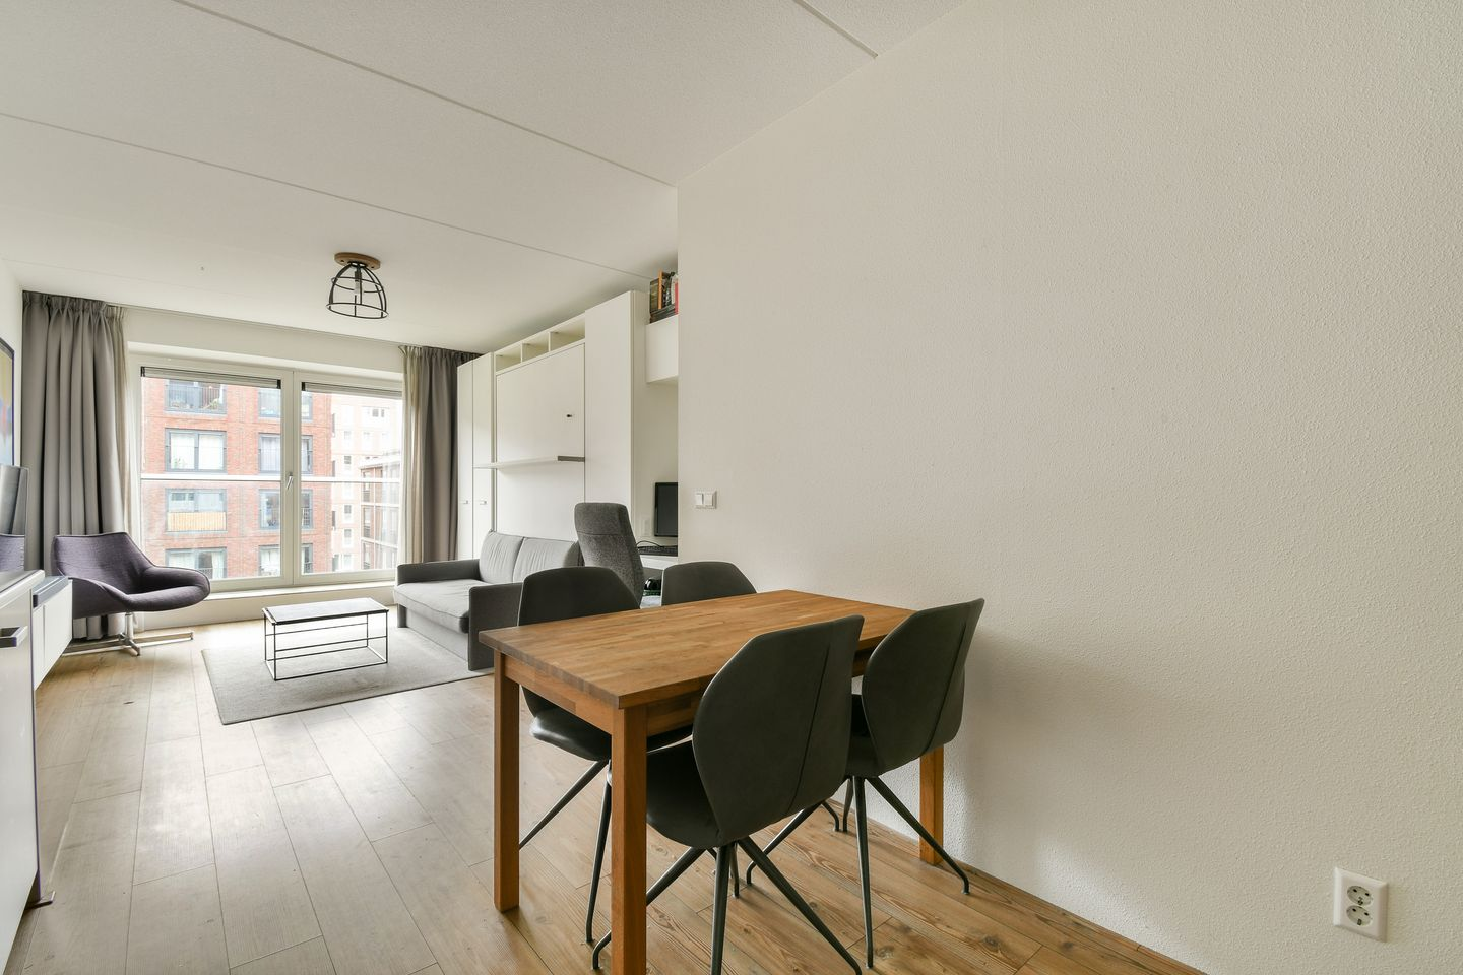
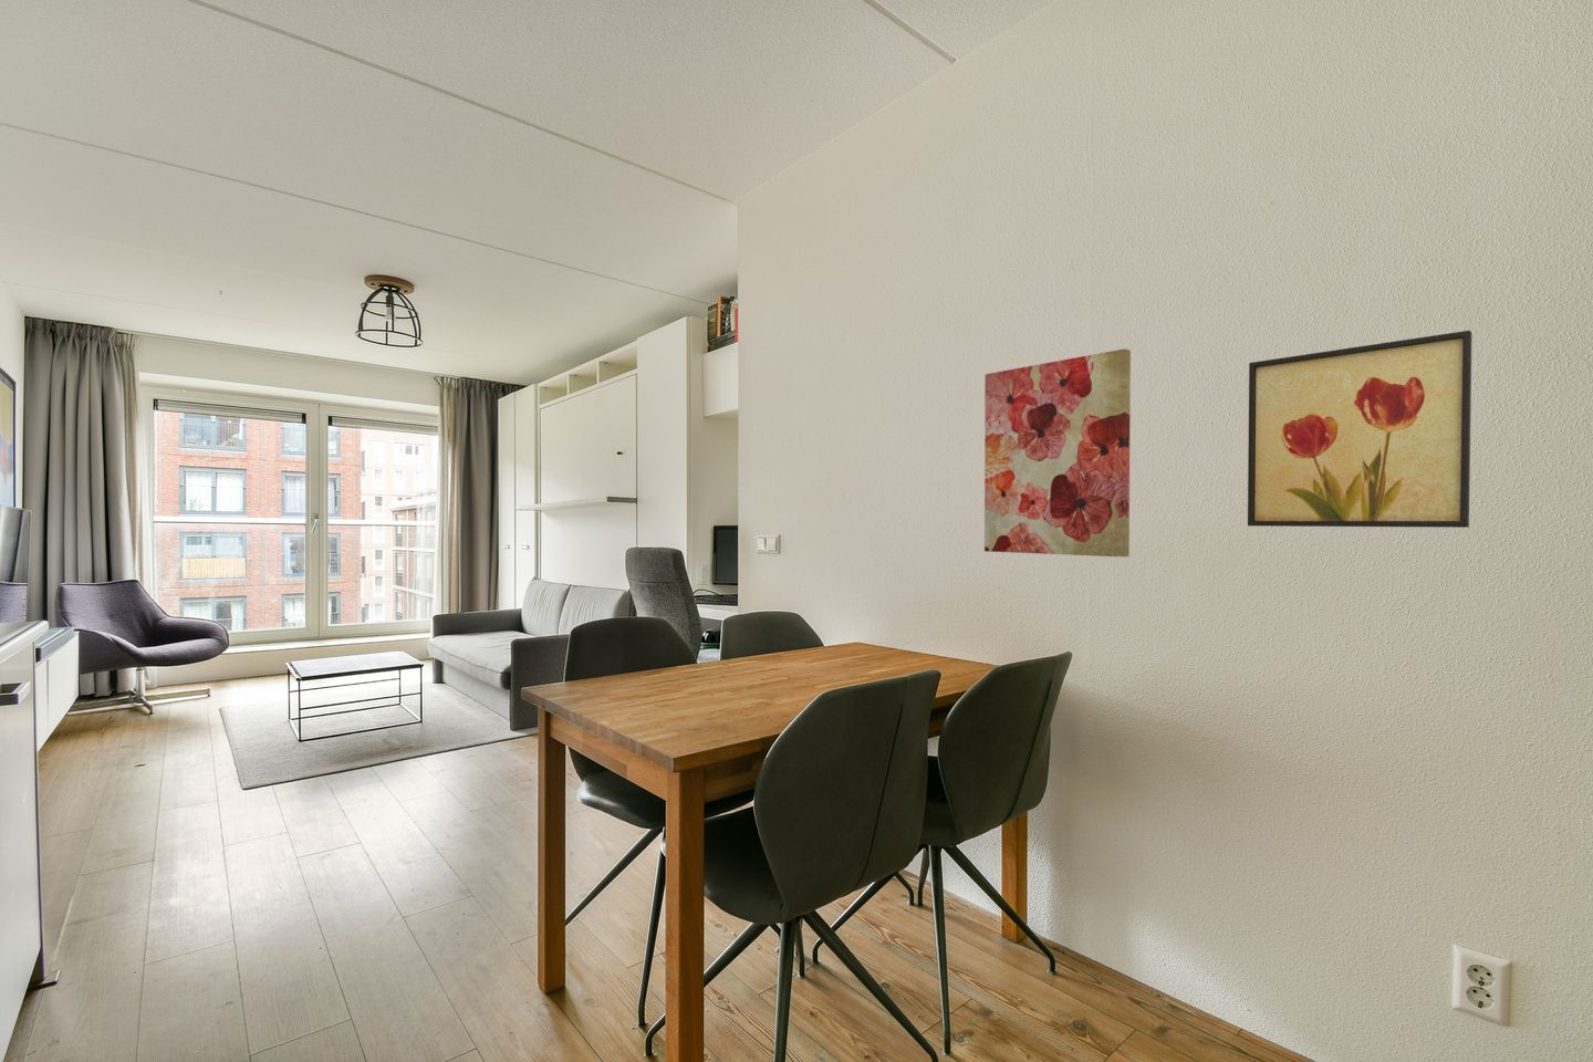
+ wall art [984,347,1132,557]
+ wall art [1247,330,1472,529]
